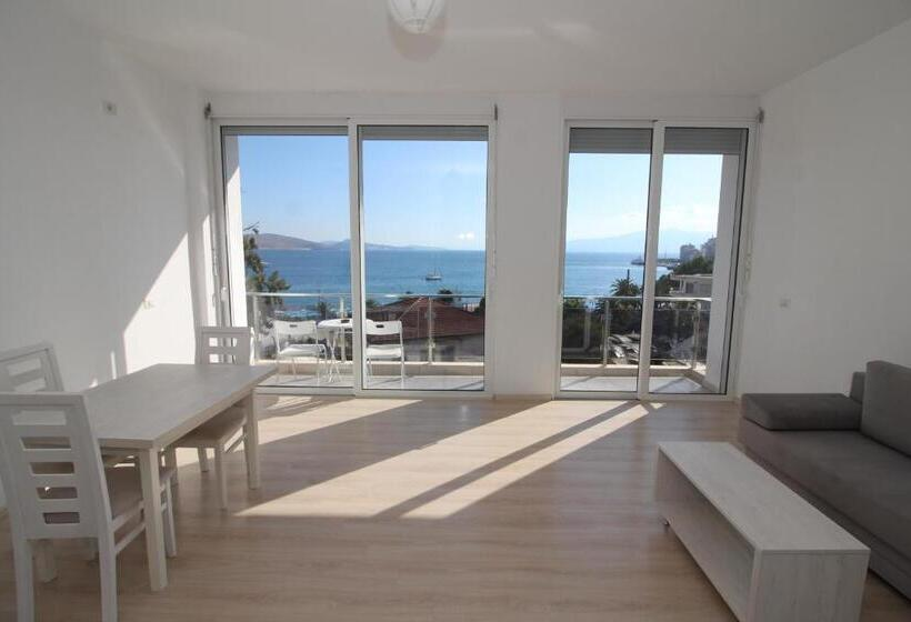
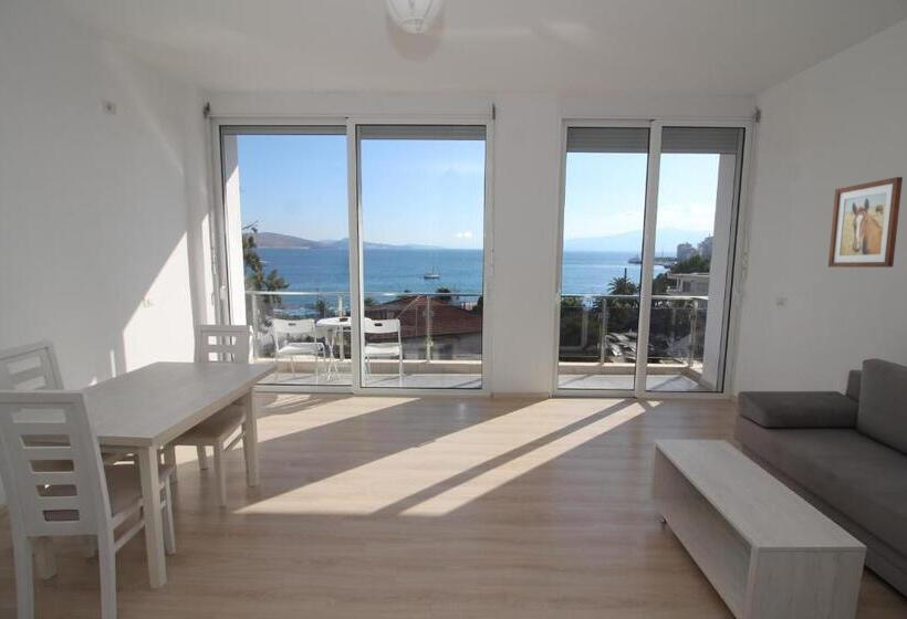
+ wall art [827,176,904,269]
